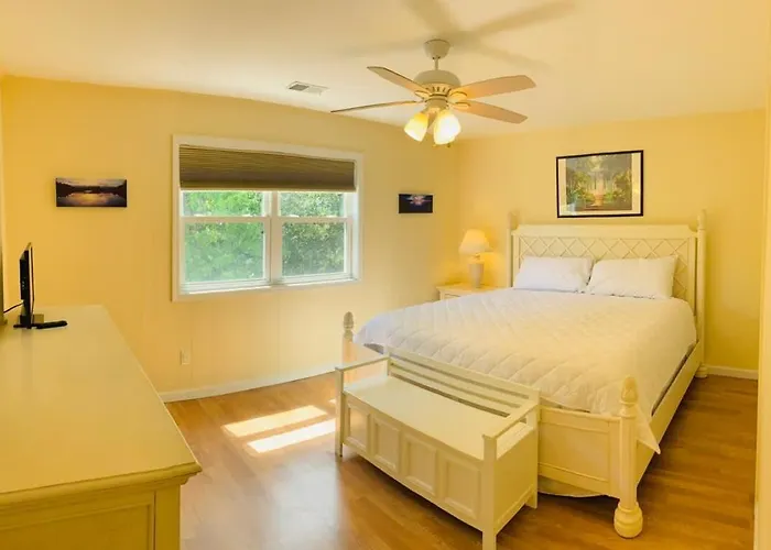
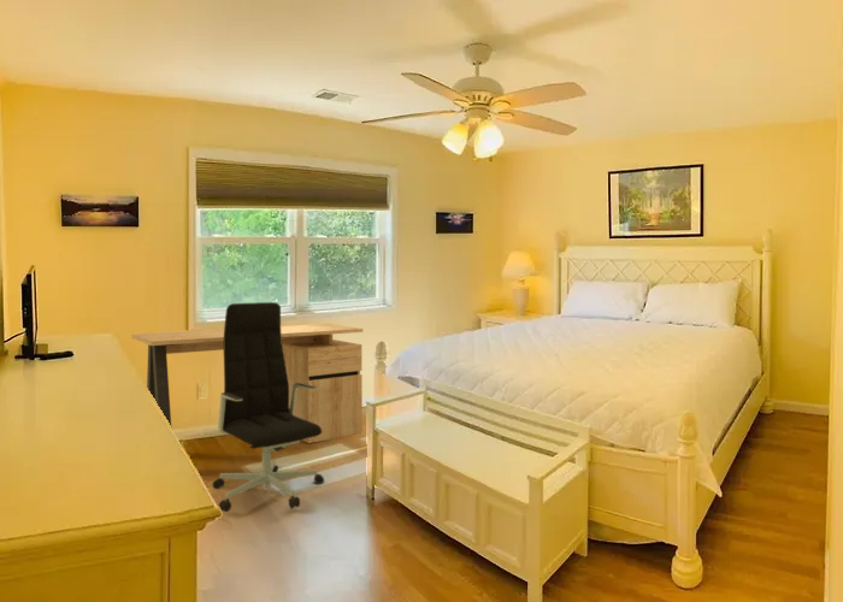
+ office chair [212,301,325,513]
+ desk [130,323,364,444]
